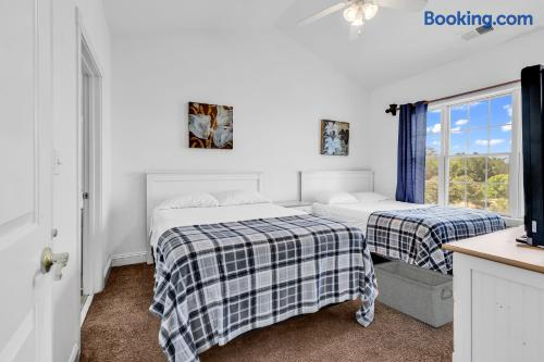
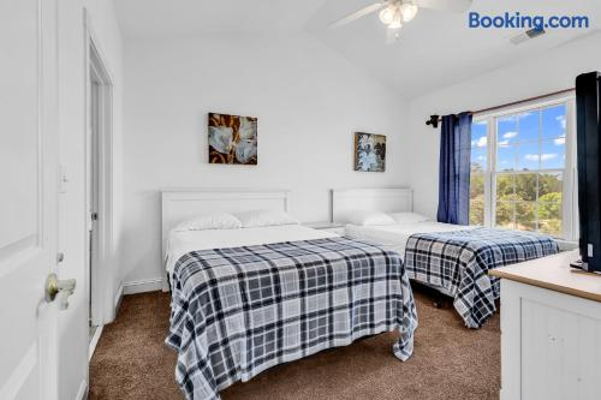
- storage bin [372,260,454,328]
